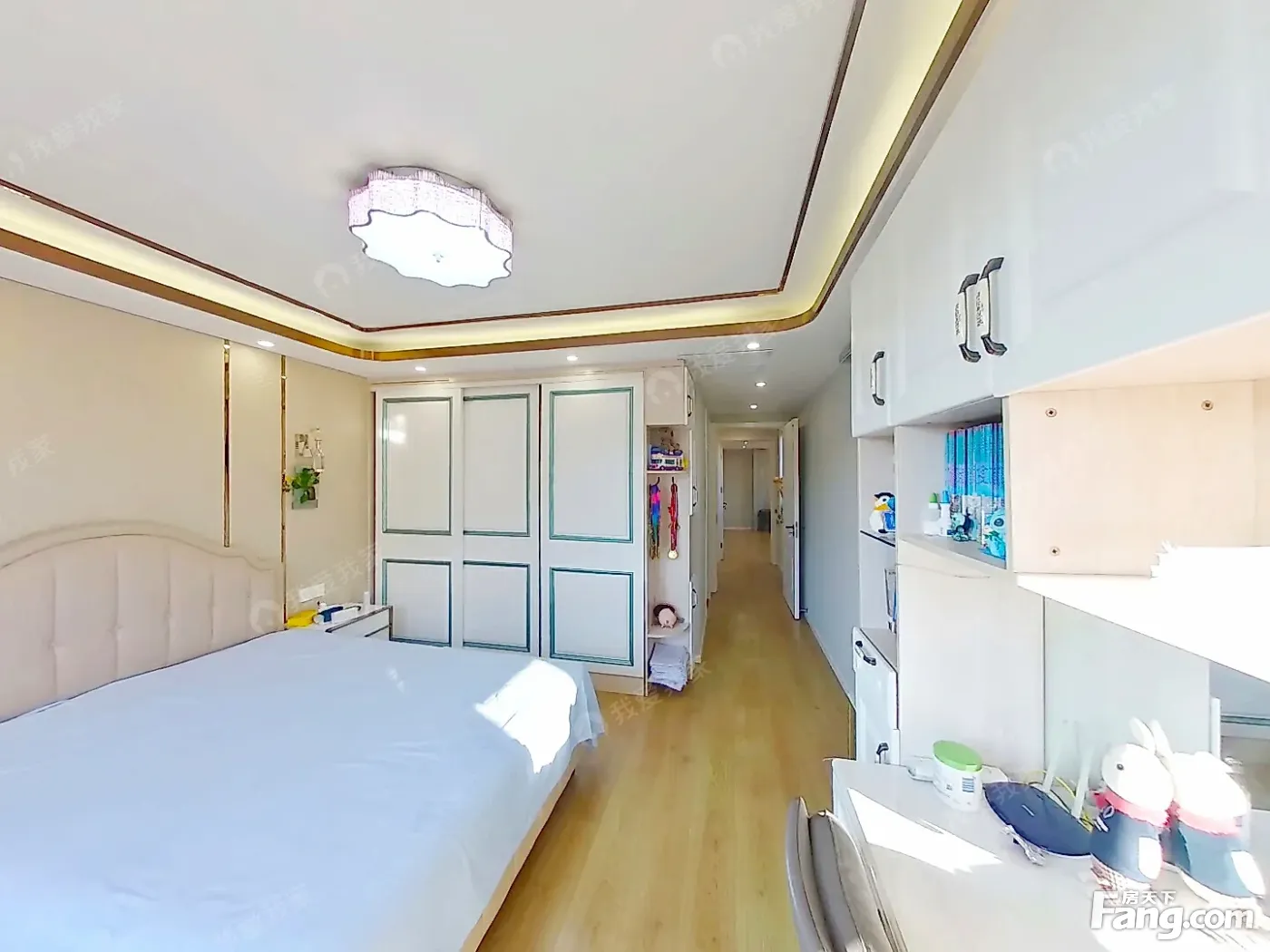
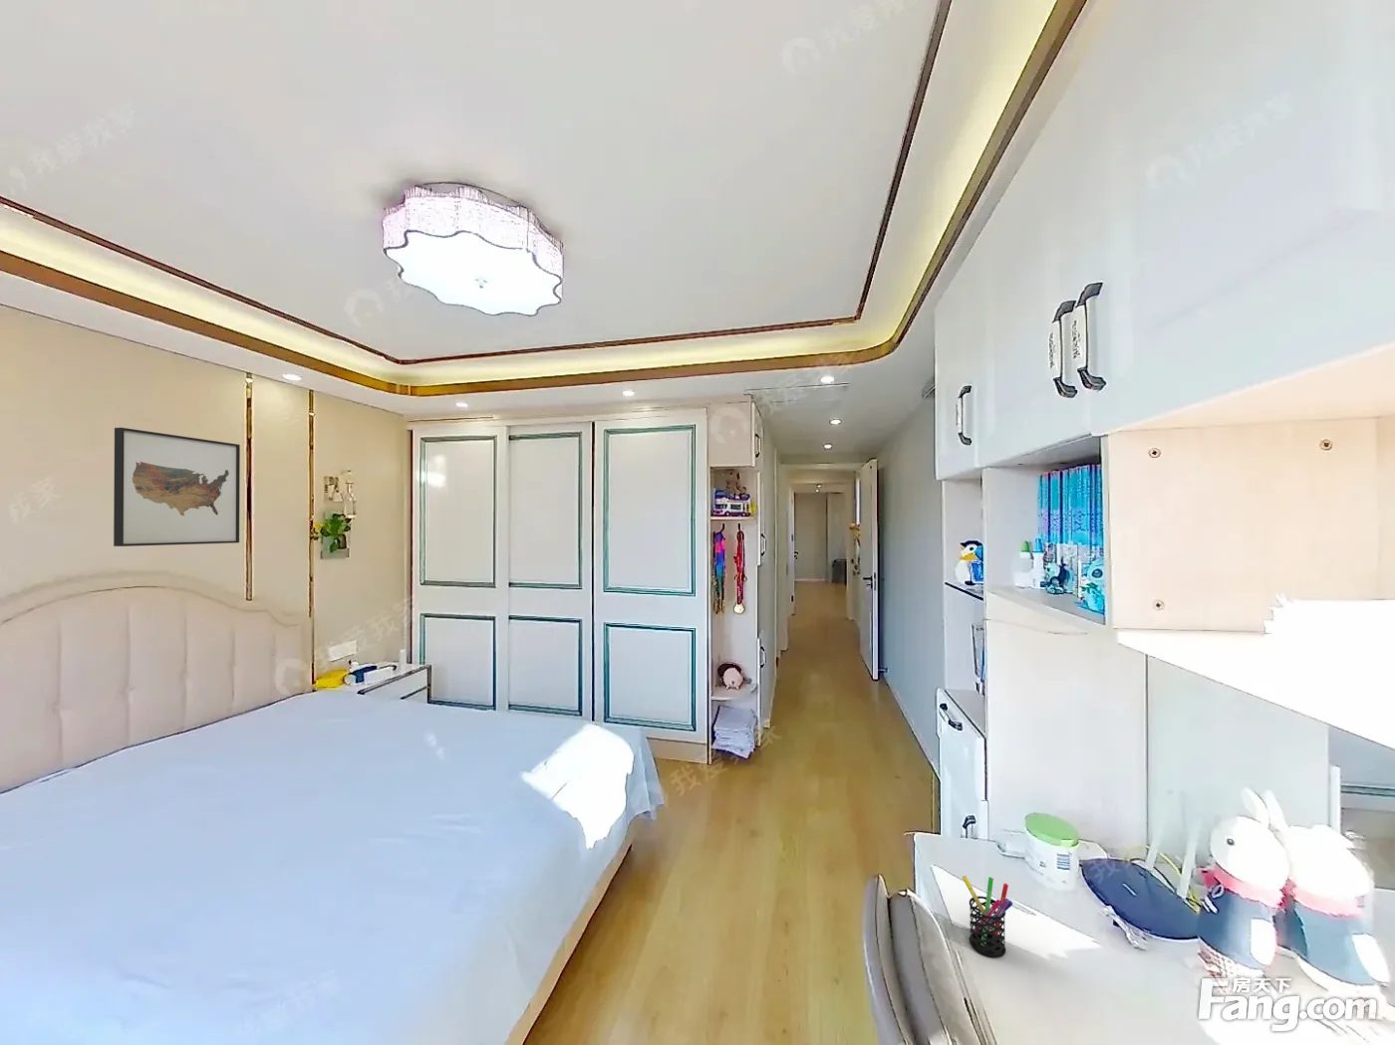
+ wall art [113,427,242,548]
+ pen holder [961,875,1014,958]
